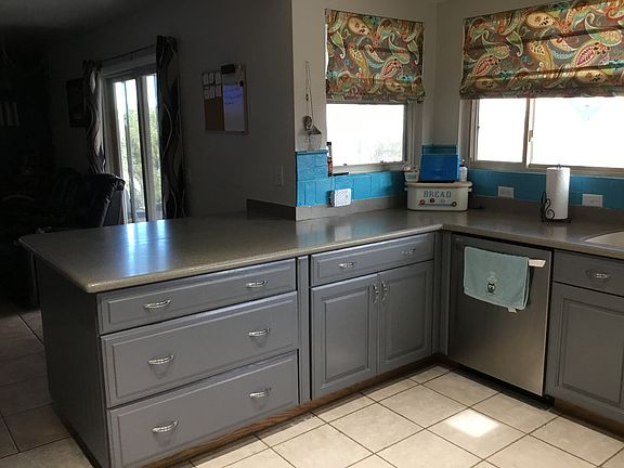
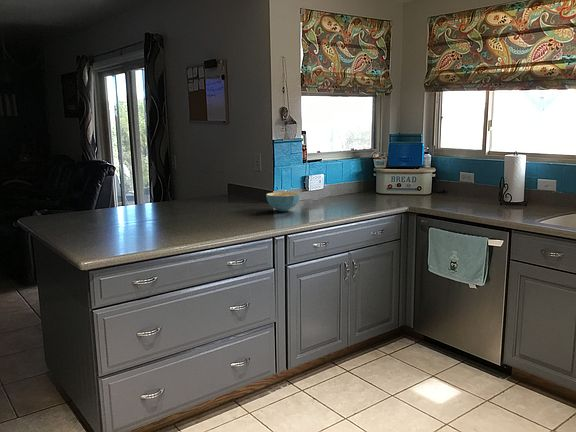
+ cereal bowl [265,191,301,212]
